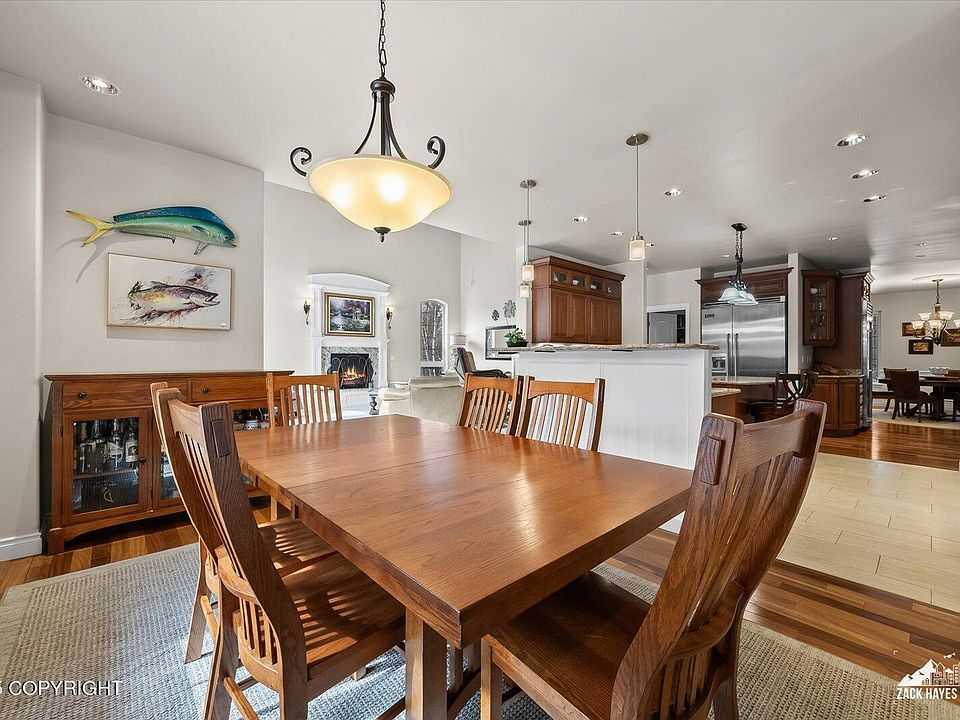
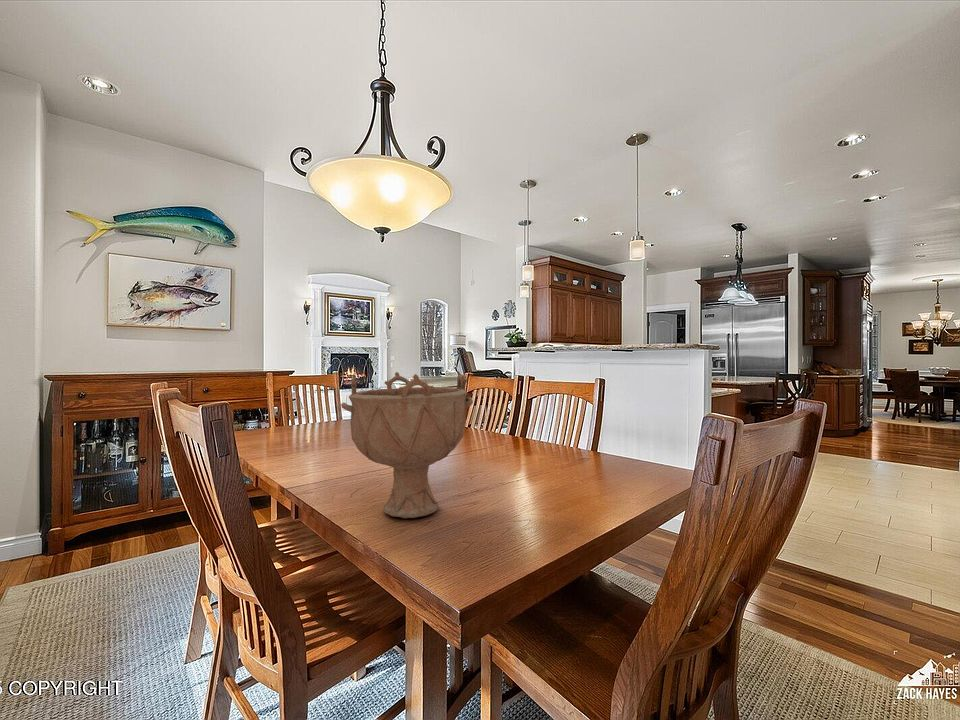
+ decorative bowl [340,370,474,519]
